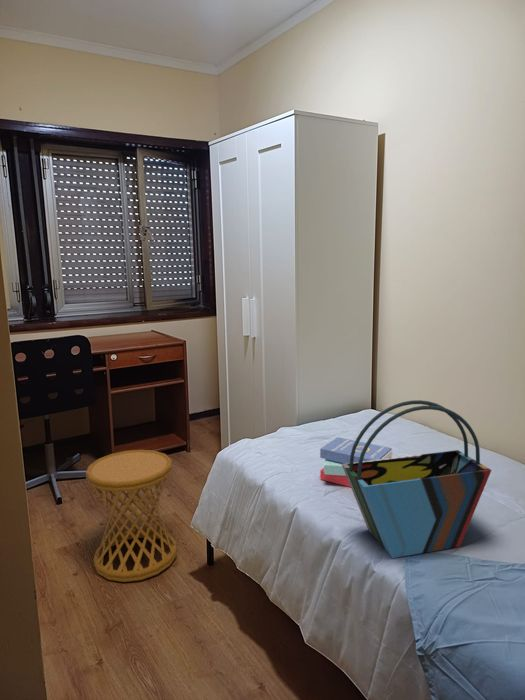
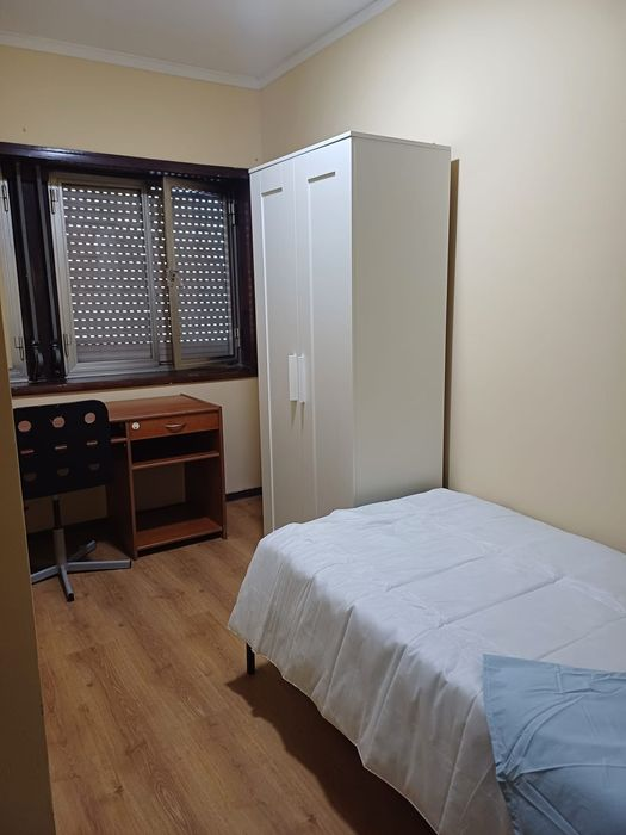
- tote bag [342,399,492,559]
- side table [85,449,178,583]
- book [319,436,393,488]
